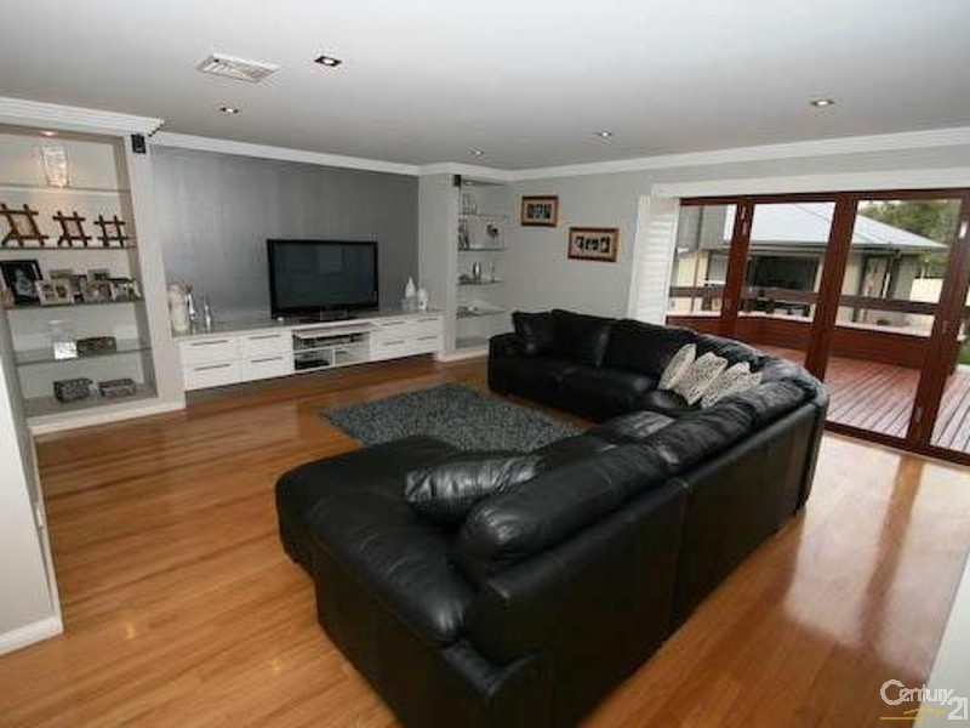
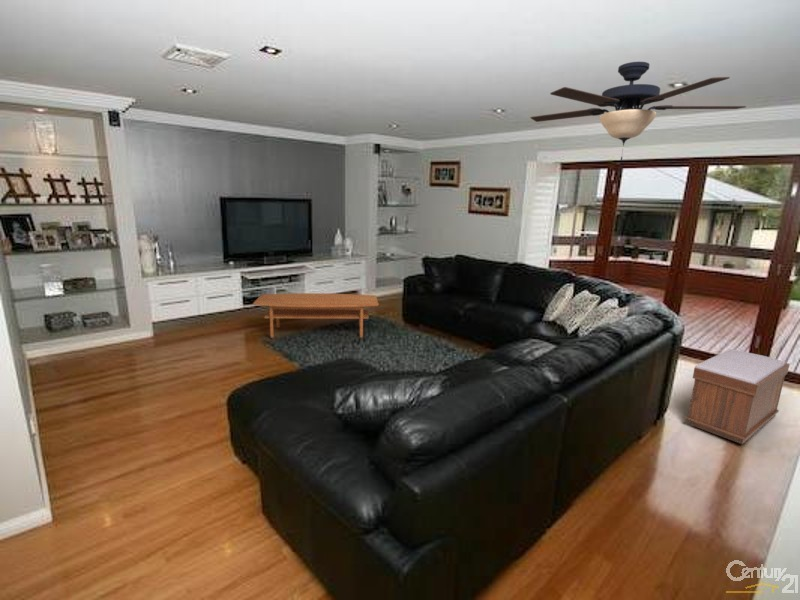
+ bench [684,348,791,445]
+ ceiling fan [529,61,747,175]
+ coffee table [252,292,380,339]
